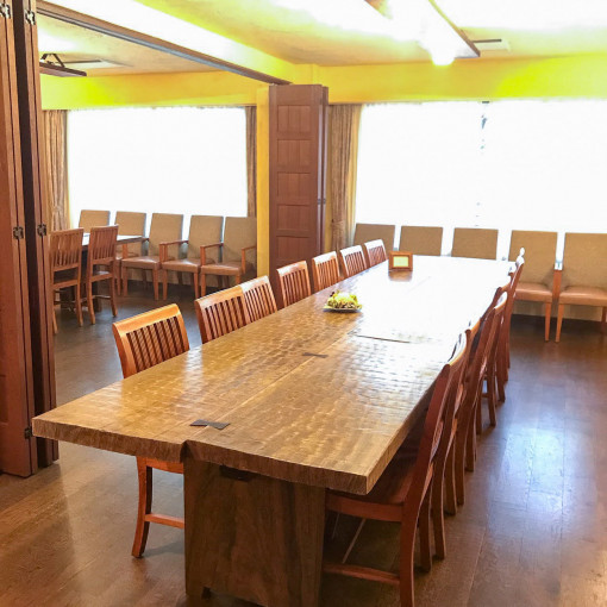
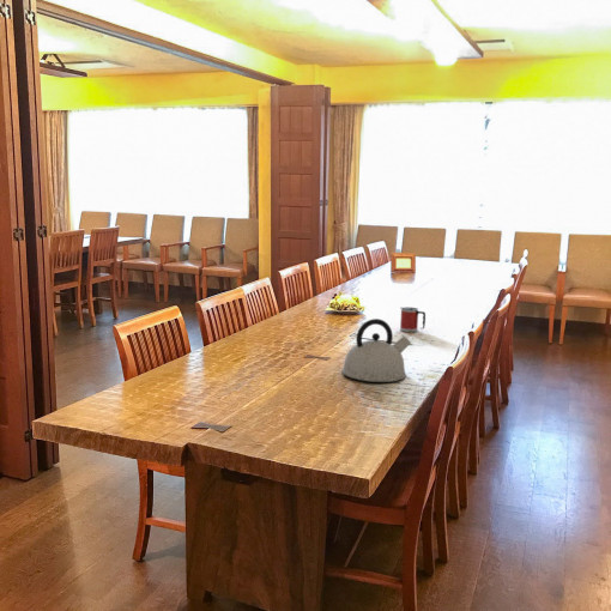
+ kettle [340,317,412,383]
+ mug [399,307,427,333]
